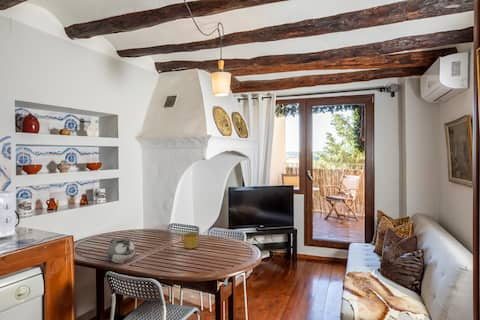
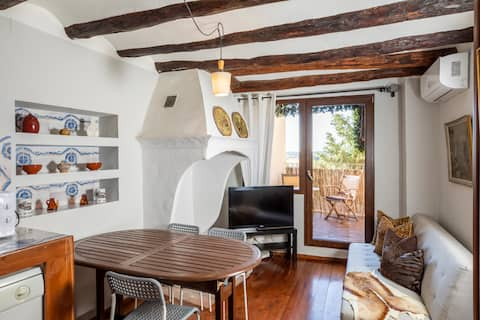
- teapot [106,237,136,264]
- mug [181,232,199,250]
